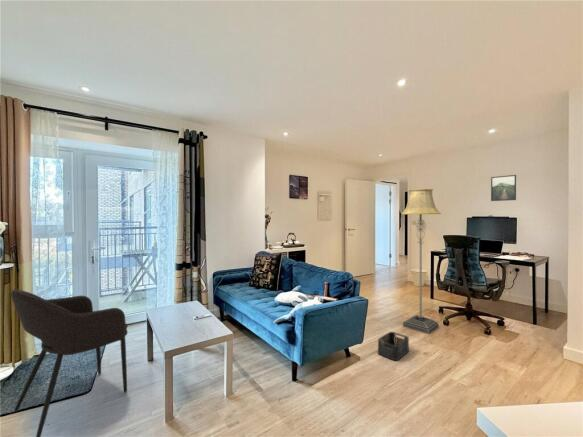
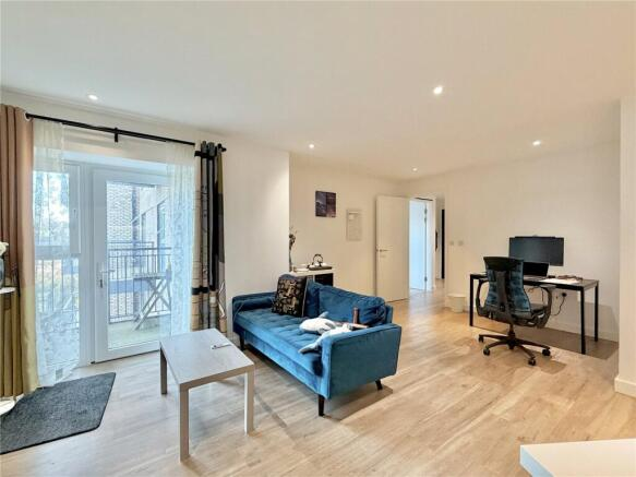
- armchair [9,289,129,437]
- floor lamp [400,188,442,335]
- storage bin [377,331,410,361]
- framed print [490,174,517,202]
